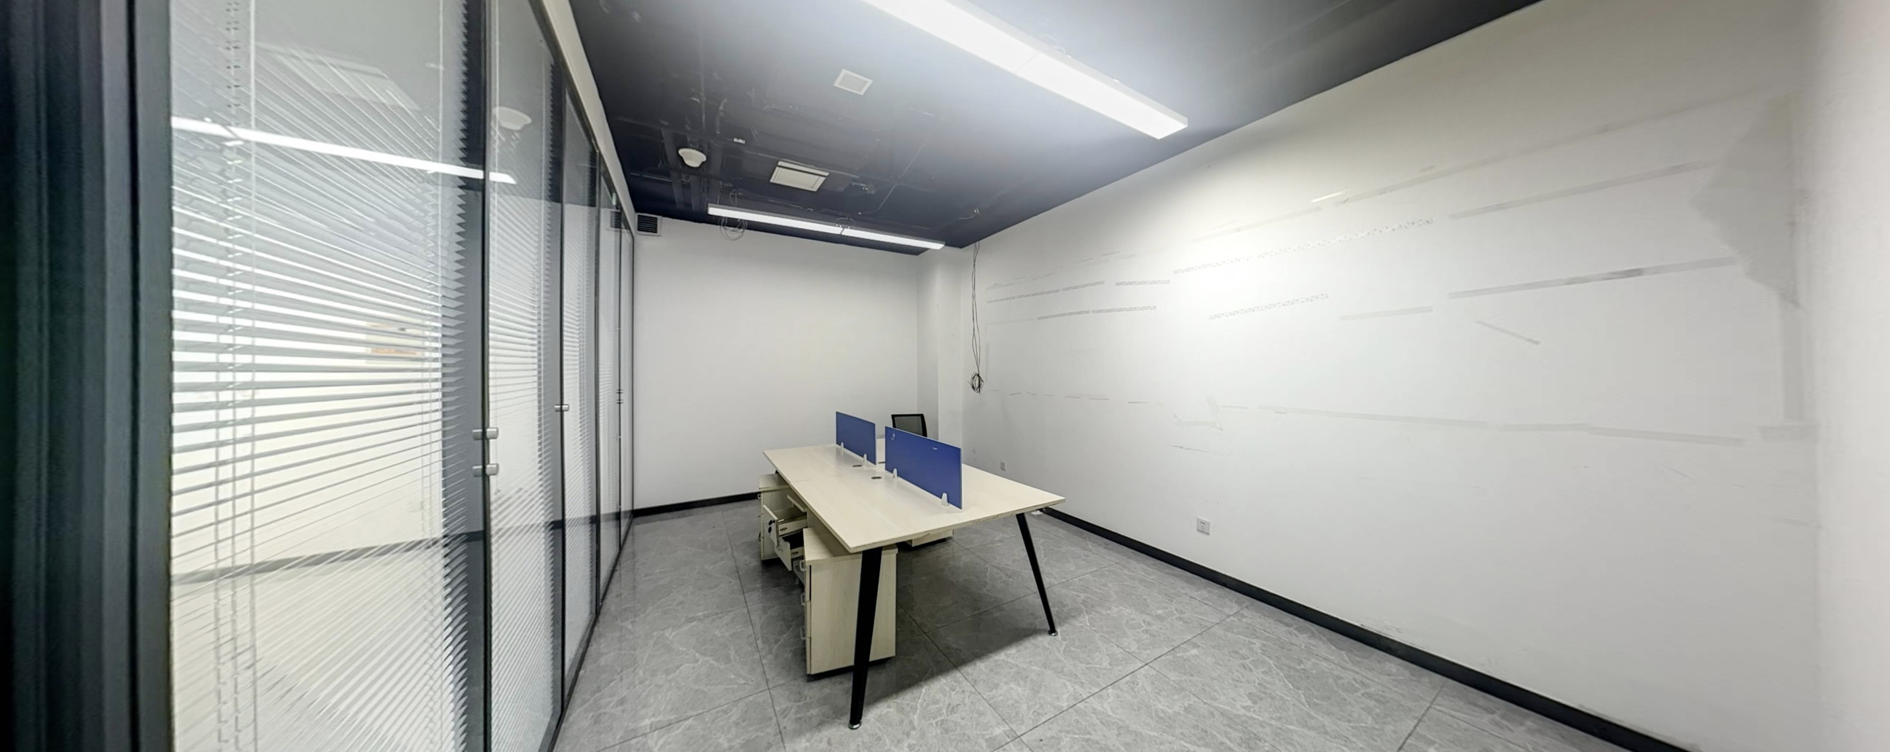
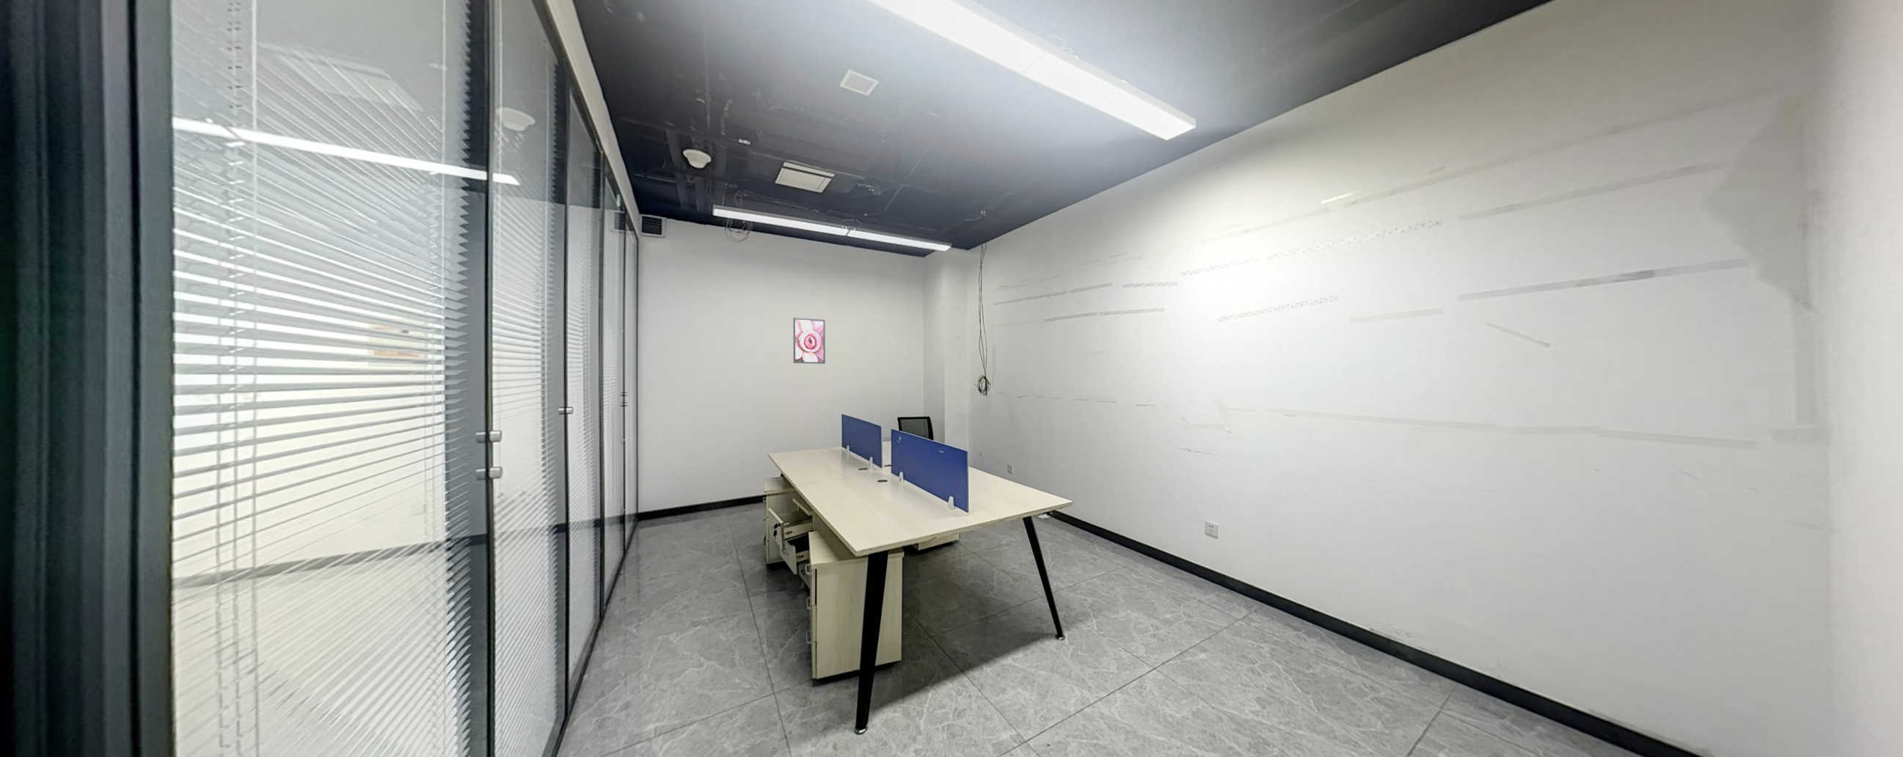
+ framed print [793,317,826,365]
